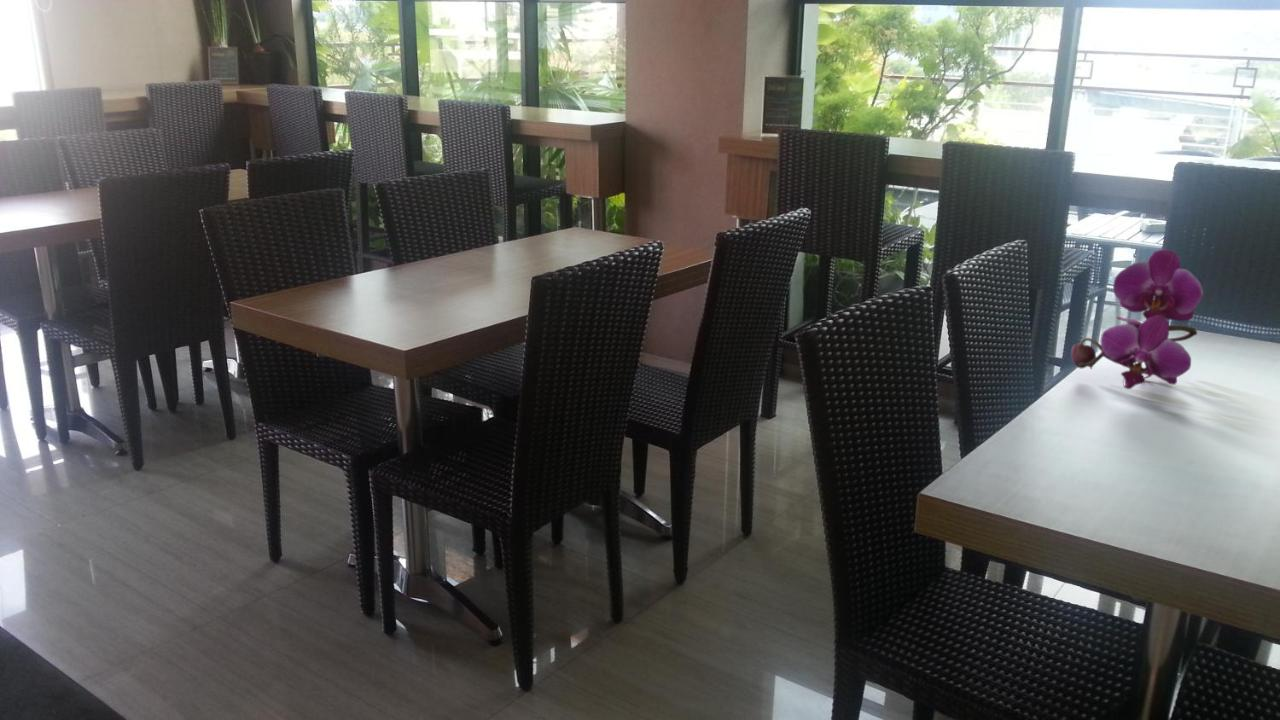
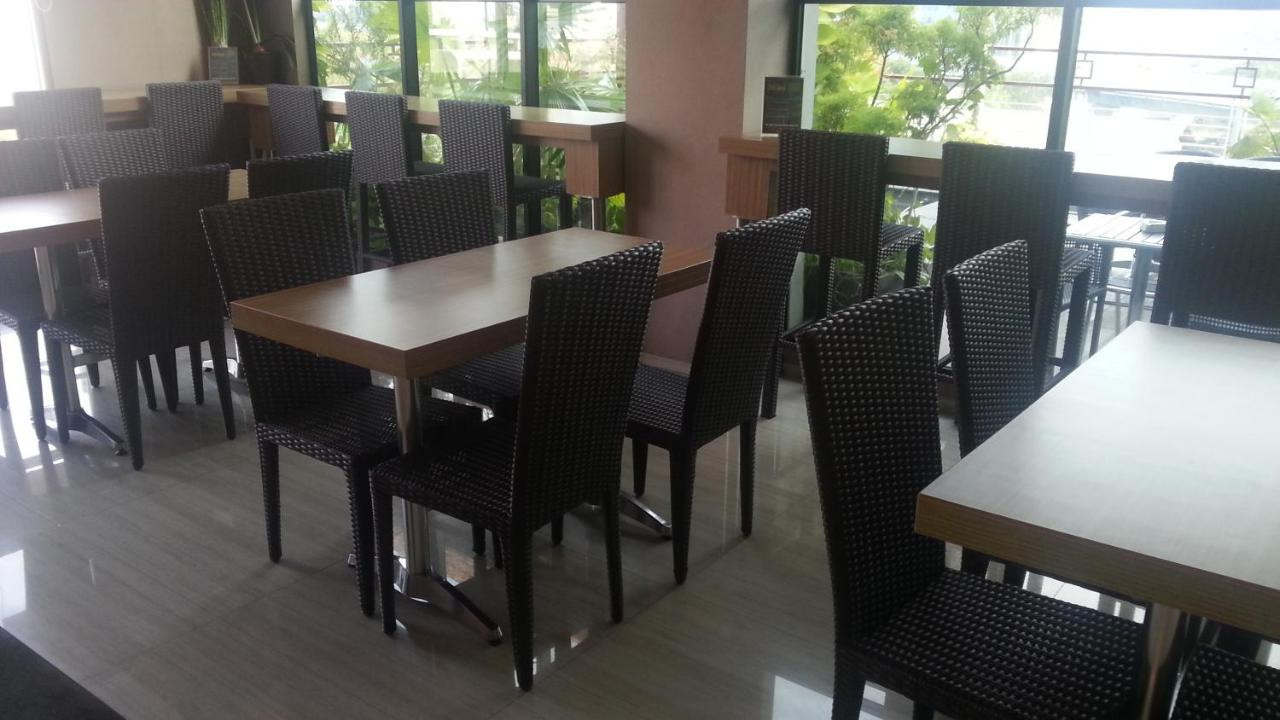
- flower [1070,248,1204,390]
